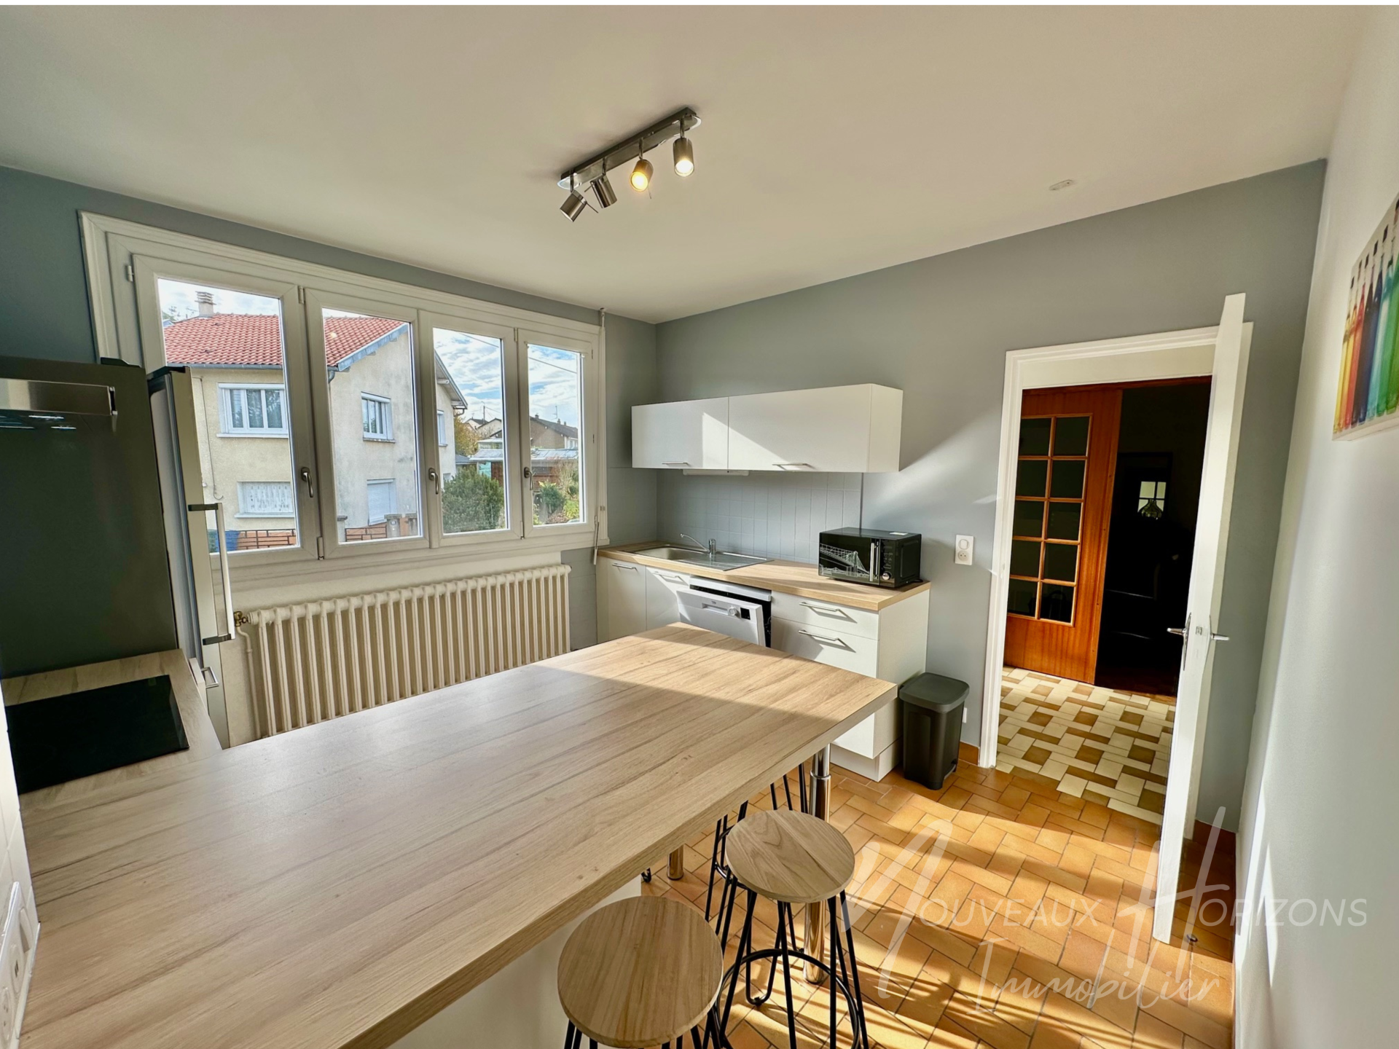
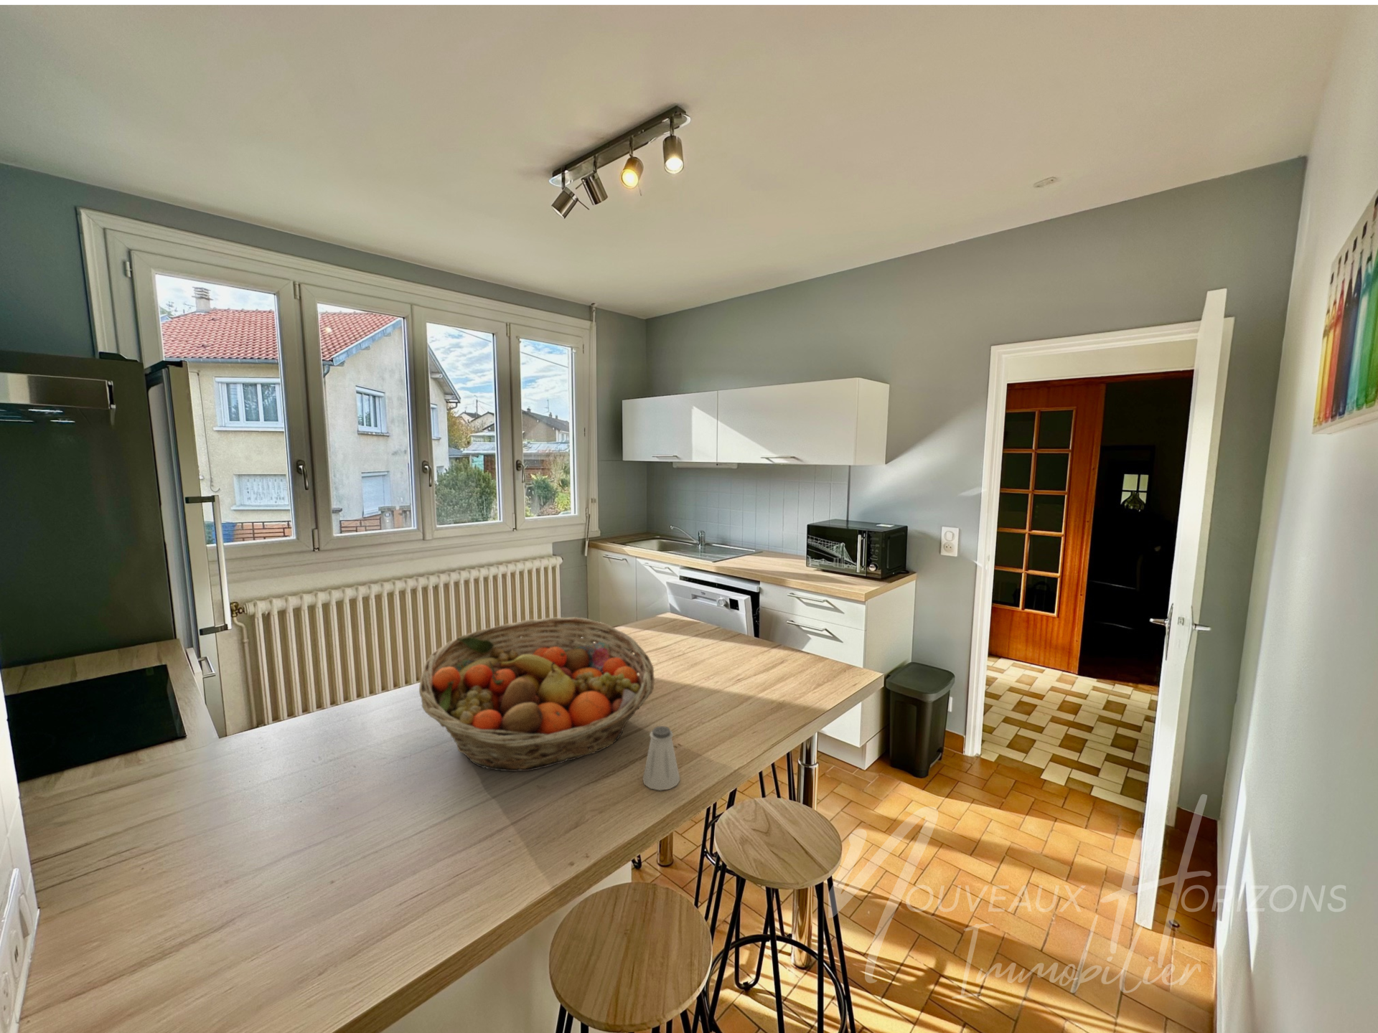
+ saltshaker [641,725,681,791]
+ fruit basket [419,616,655,771]
